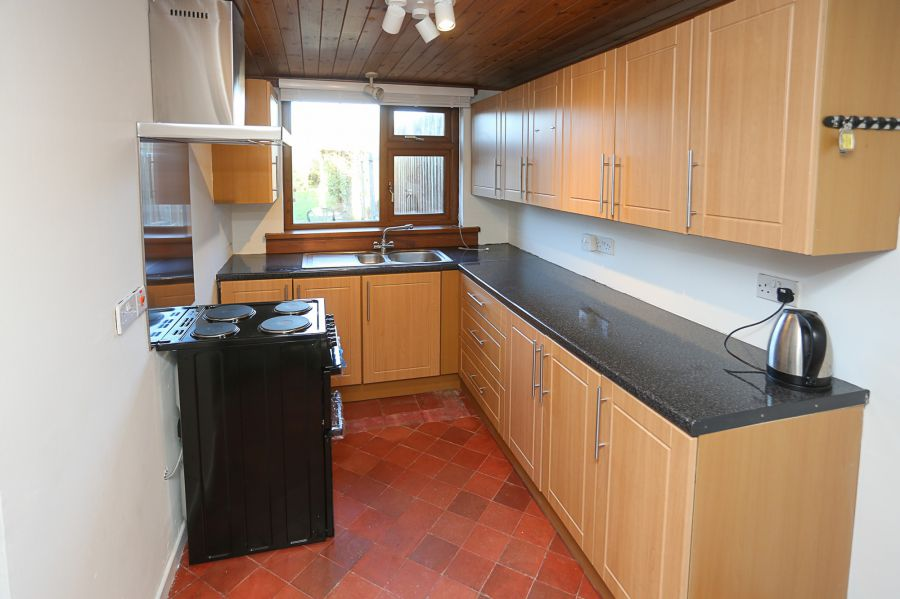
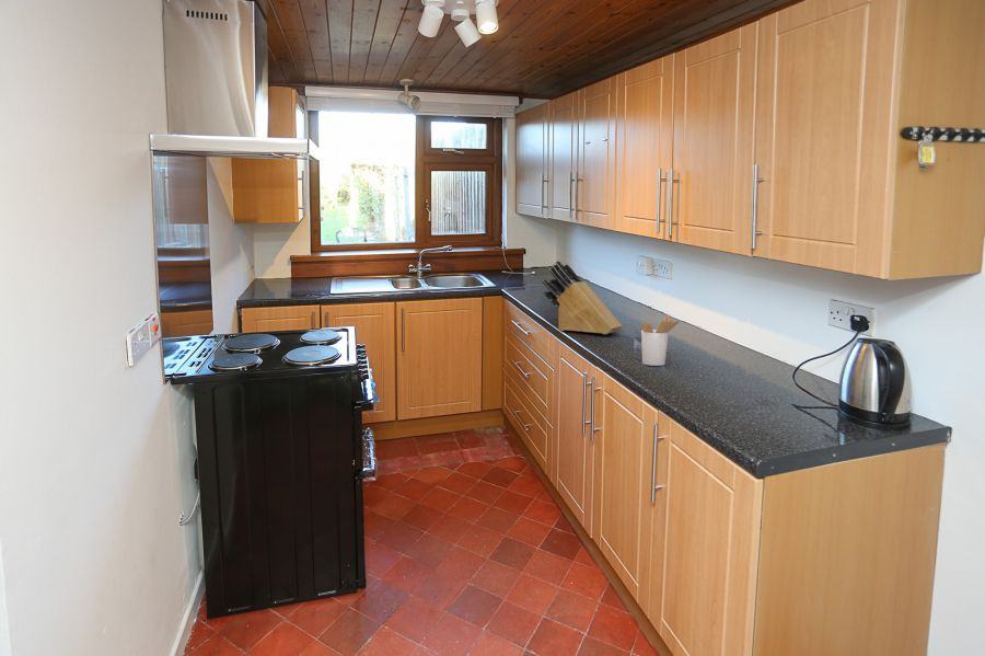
+ knife block [542,260,624,335]
+ utensil holder [640,313,681,367]
